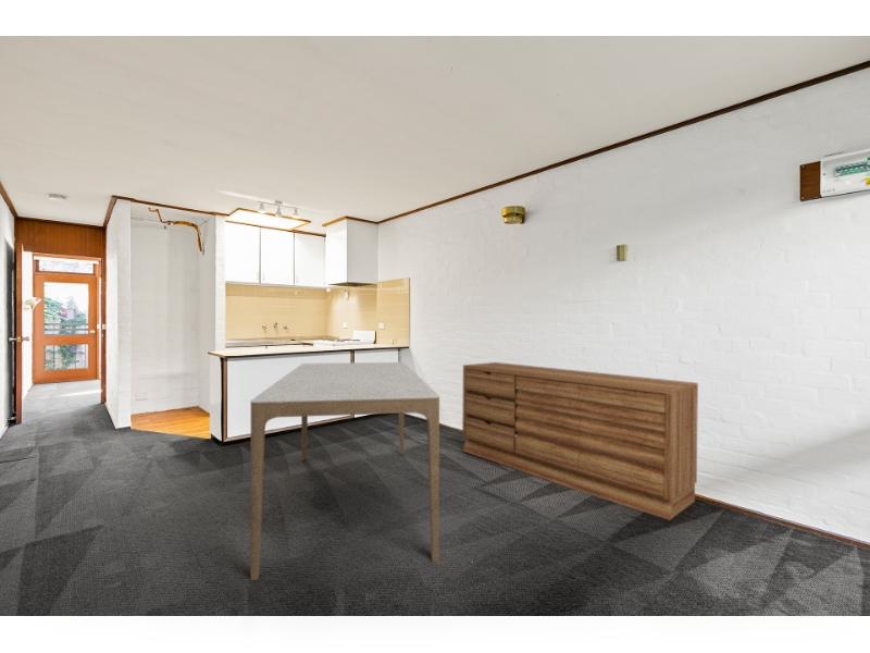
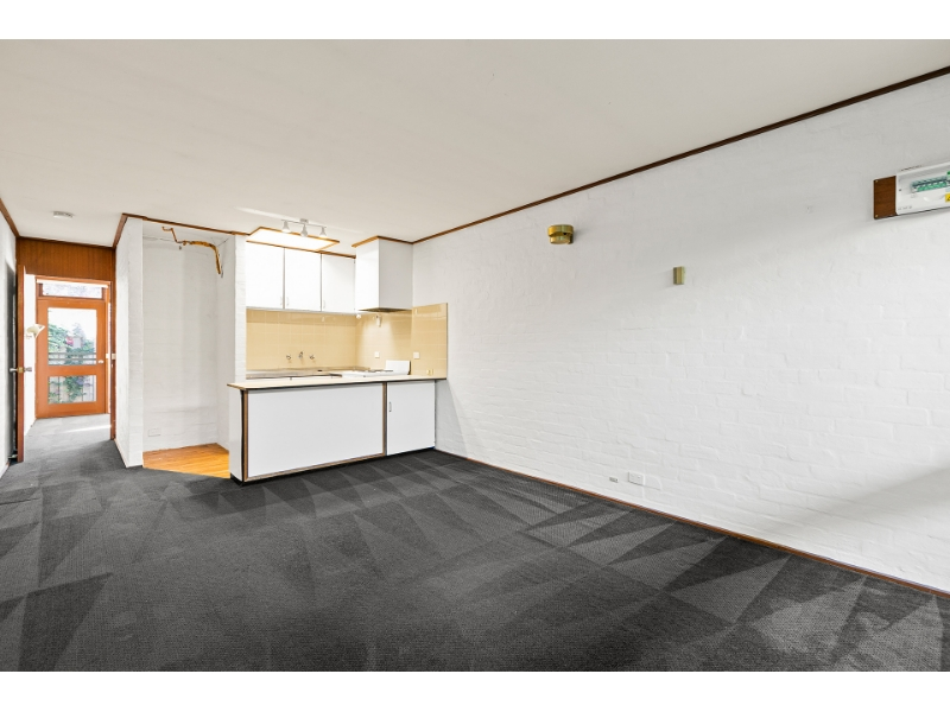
- sideboard [461,361,699,521]
- dining table [249,361,440,581]
